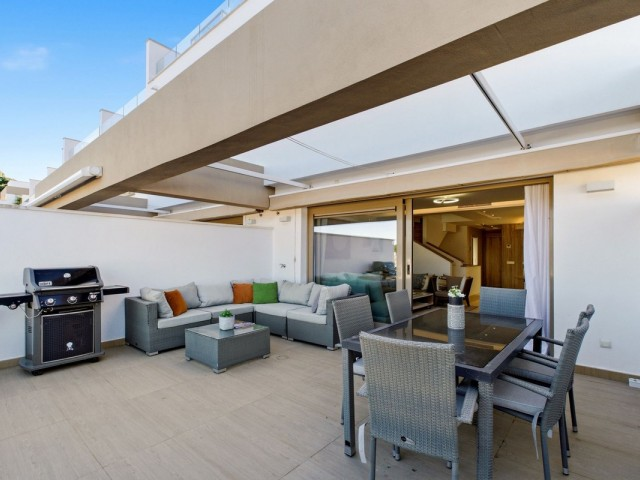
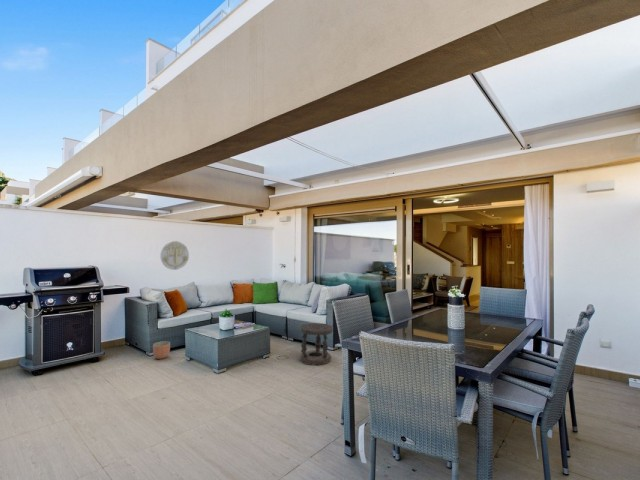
+ planter [152,341,171,360]
+ stool [299,322,334,366]
+ wall decoration [160,240,190,271]
